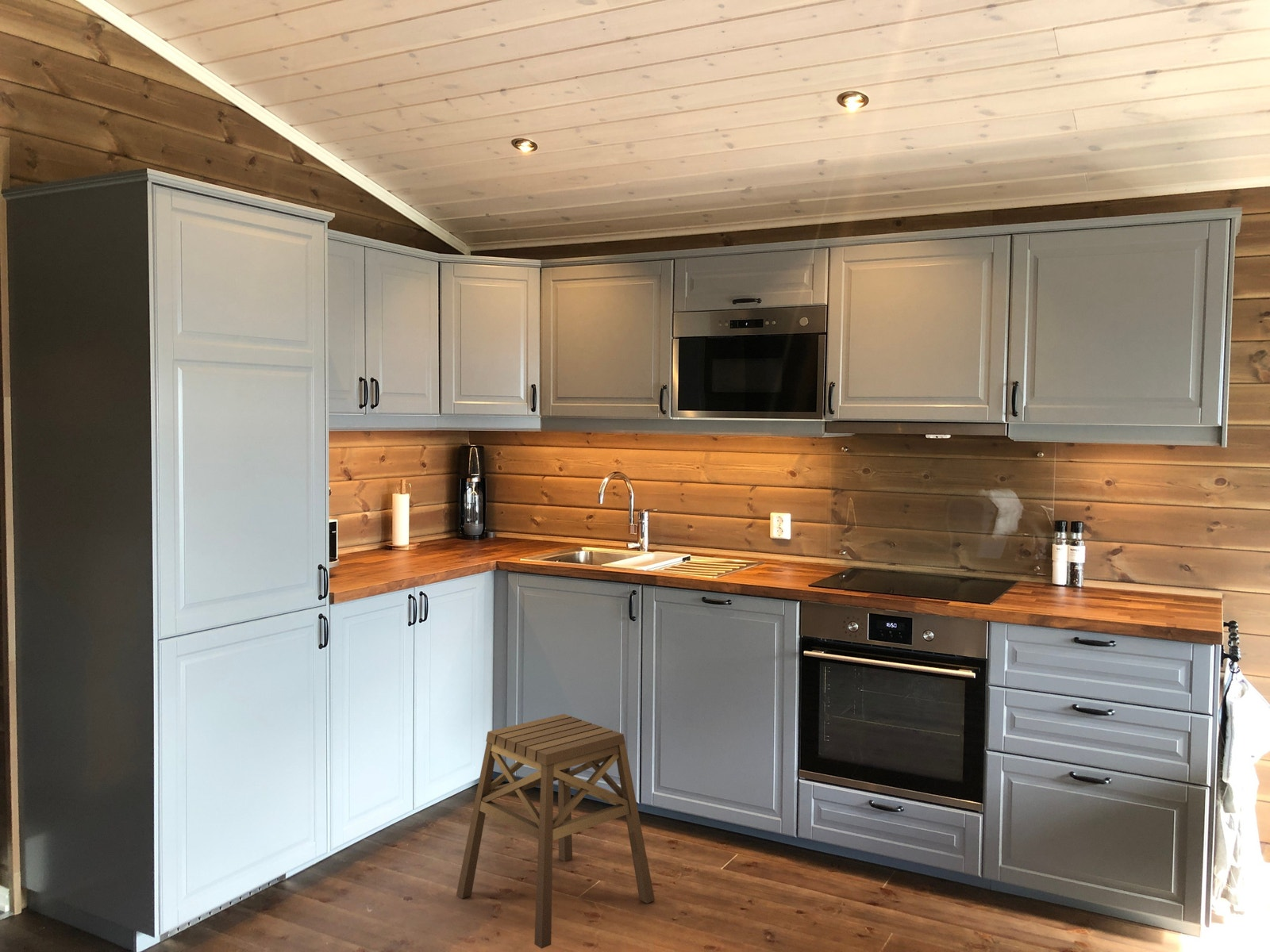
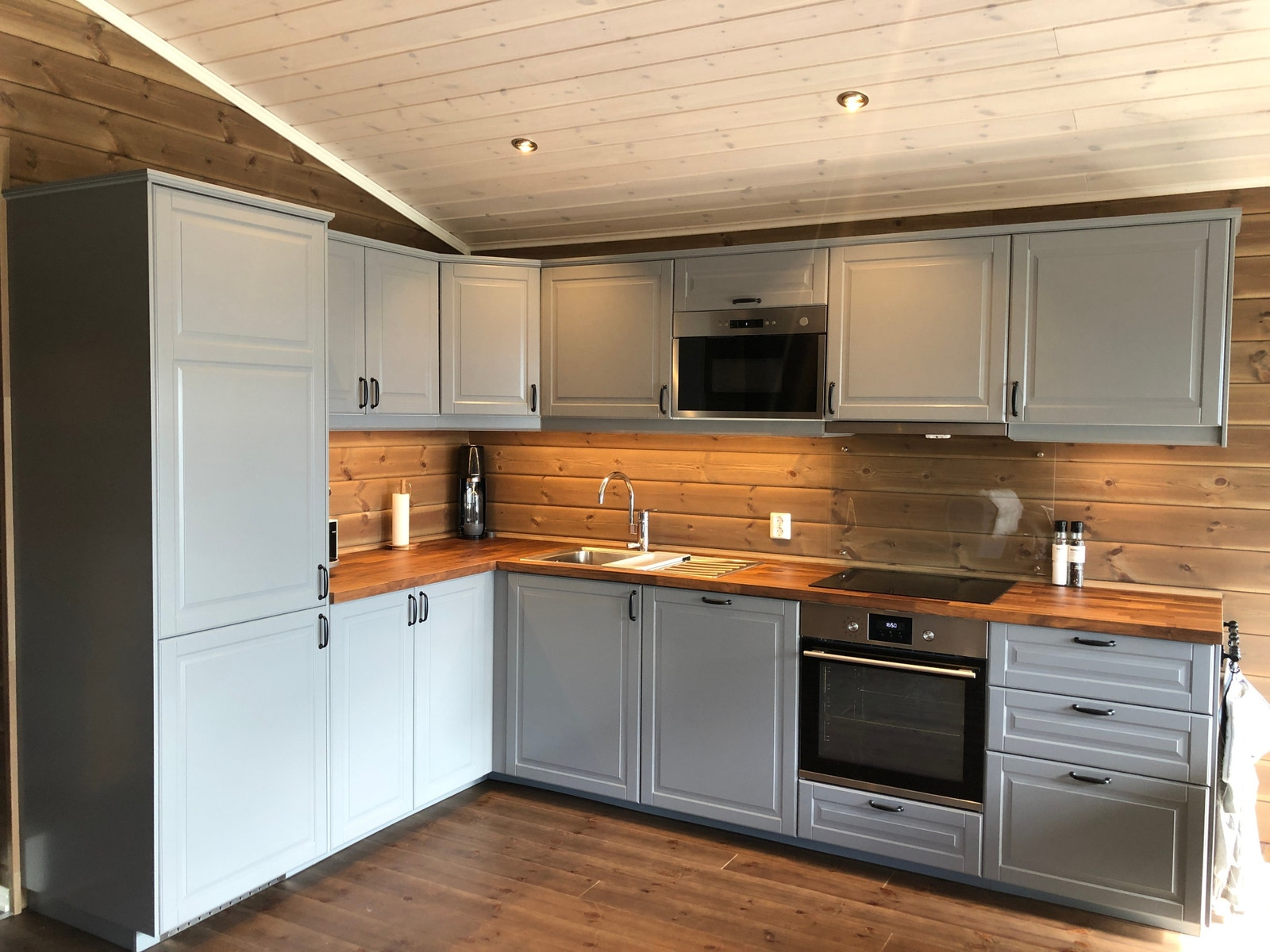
- stool [456,713,656,950]
